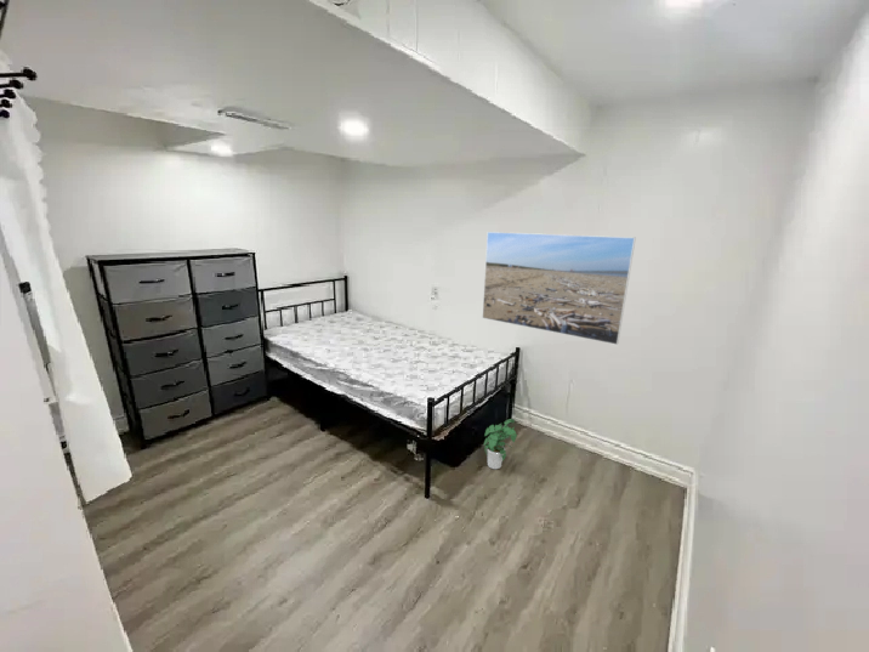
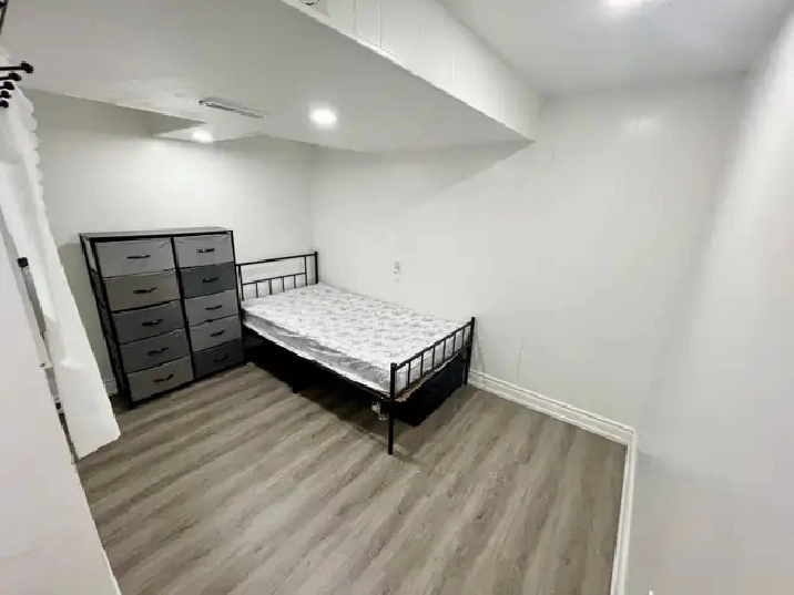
- potted plant [483,418,518,470]
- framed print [481,231,637,346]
